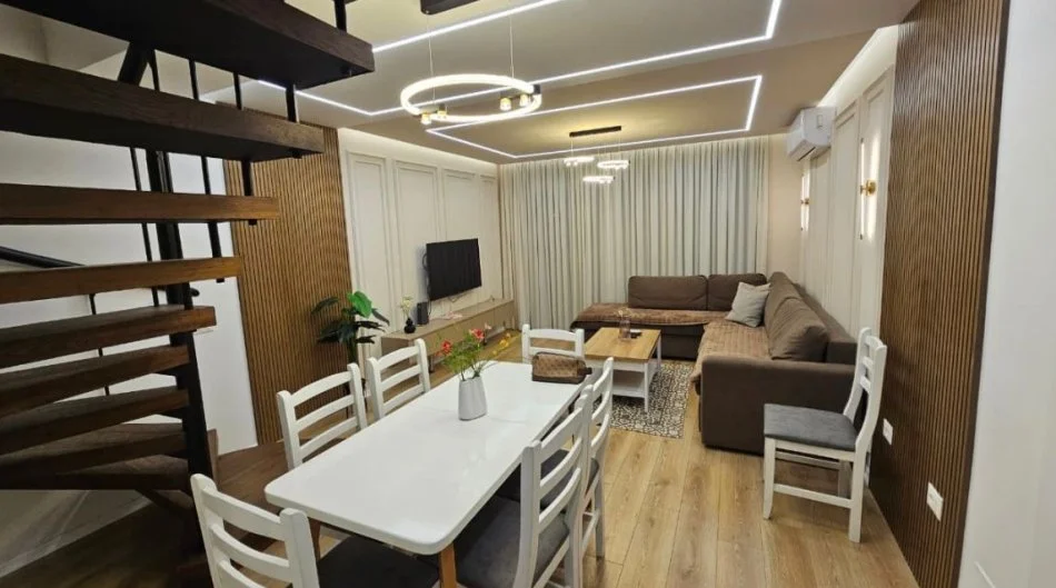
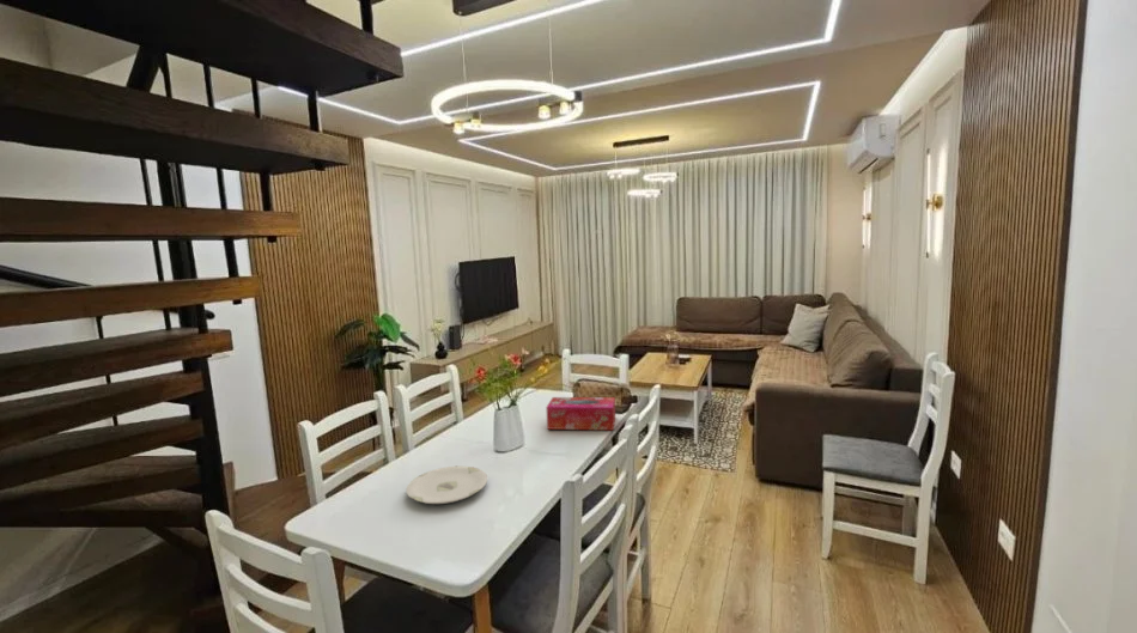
+ tissue box [545,396,616,431]
+ plate [405,465,488,505]
